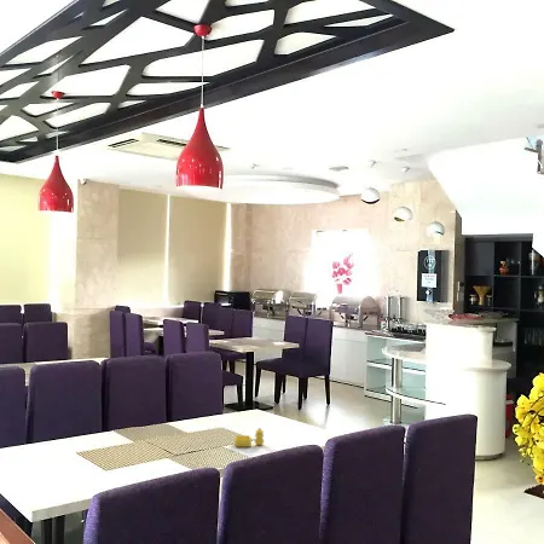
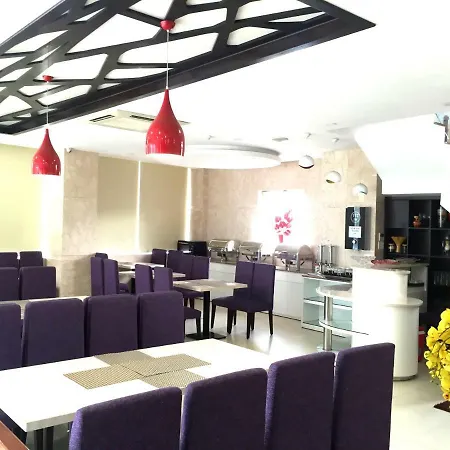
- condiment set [233,427,265,448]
